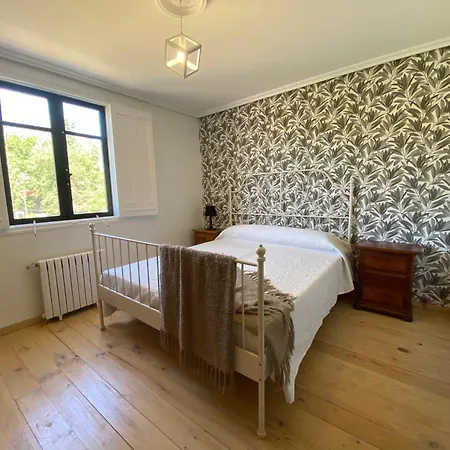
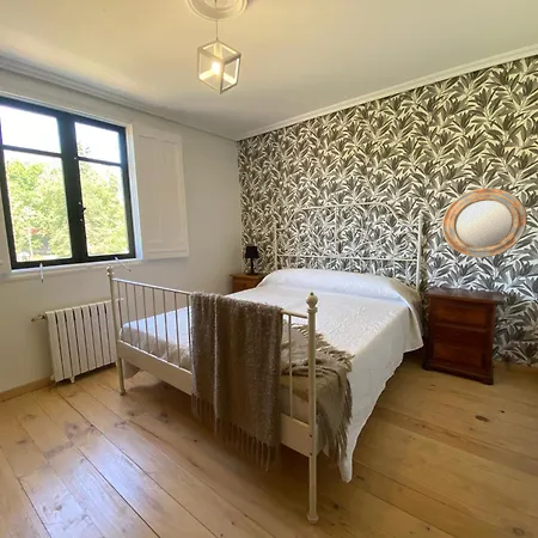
+ home mirror [441,187,528,258]
